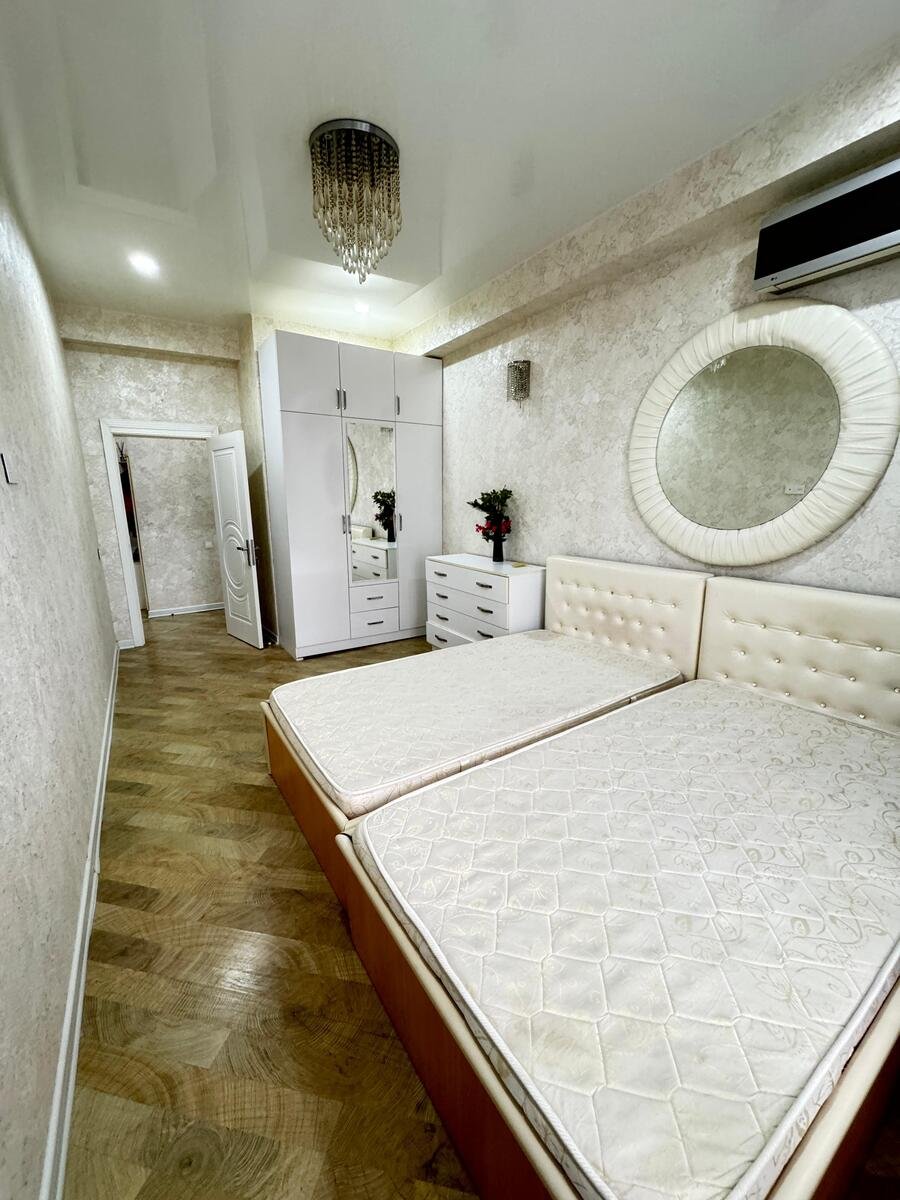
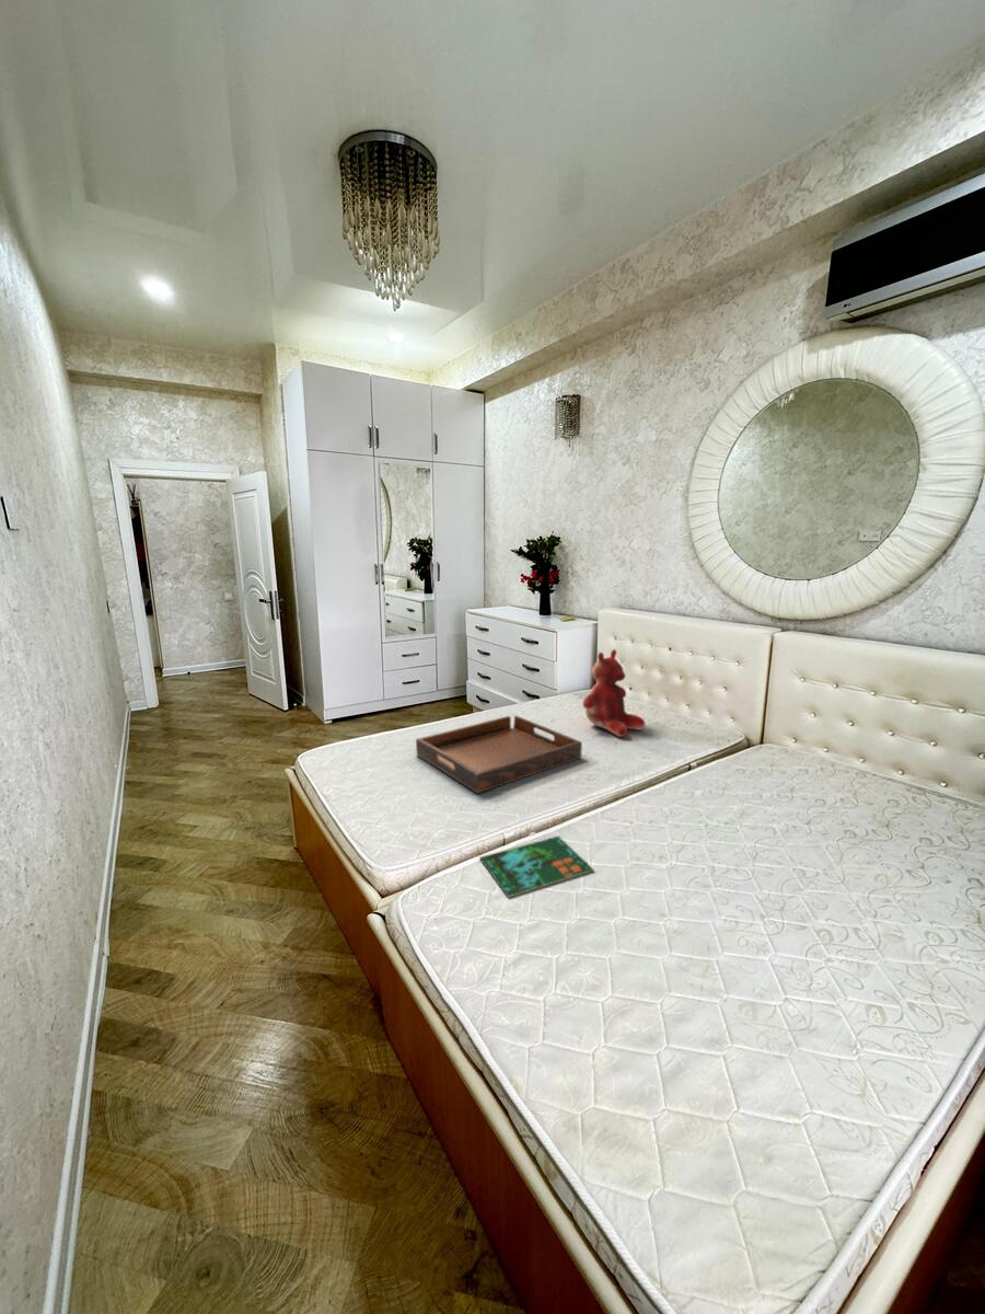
+ serving tray [415,715,583,795]
+ teddy bear [582,648,646,738]
+ book [478,835,595,899]
